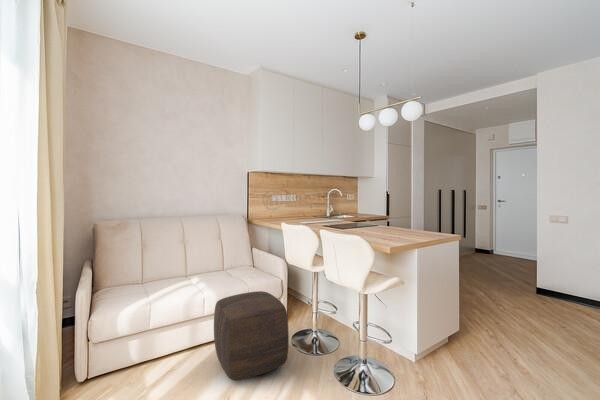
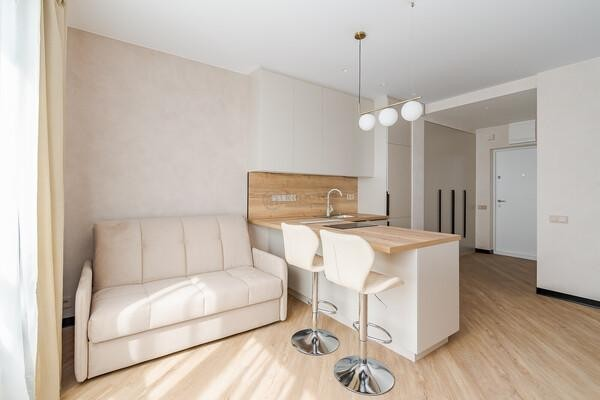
- ottoman [213,290,290,381]
